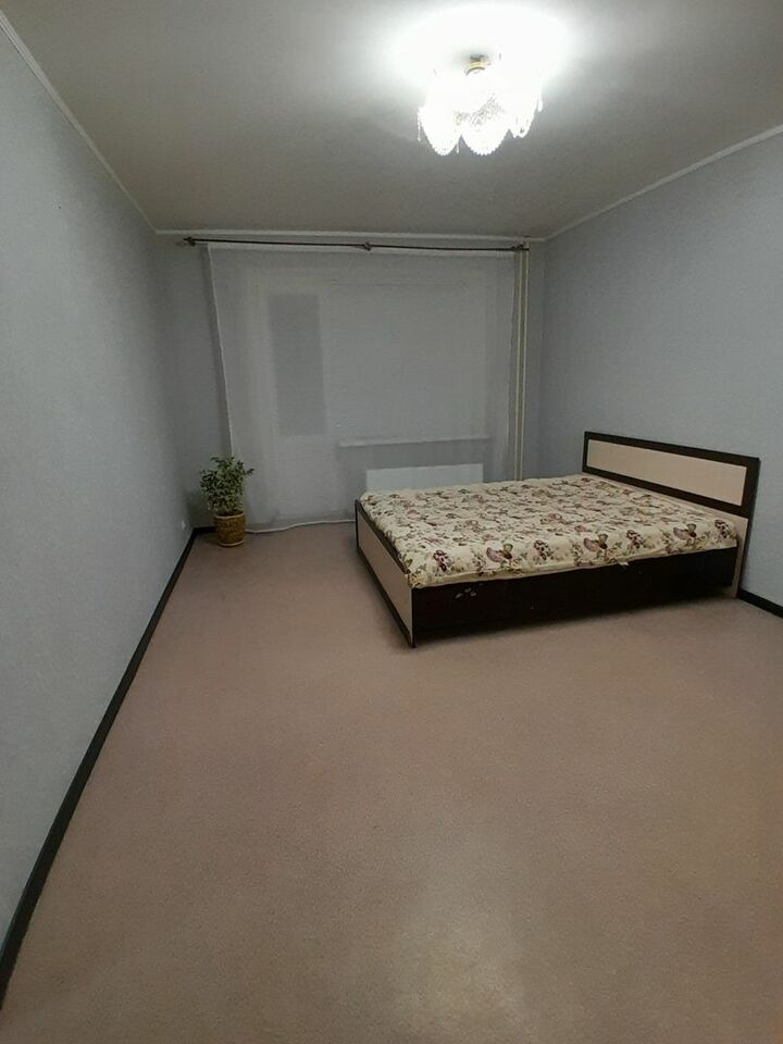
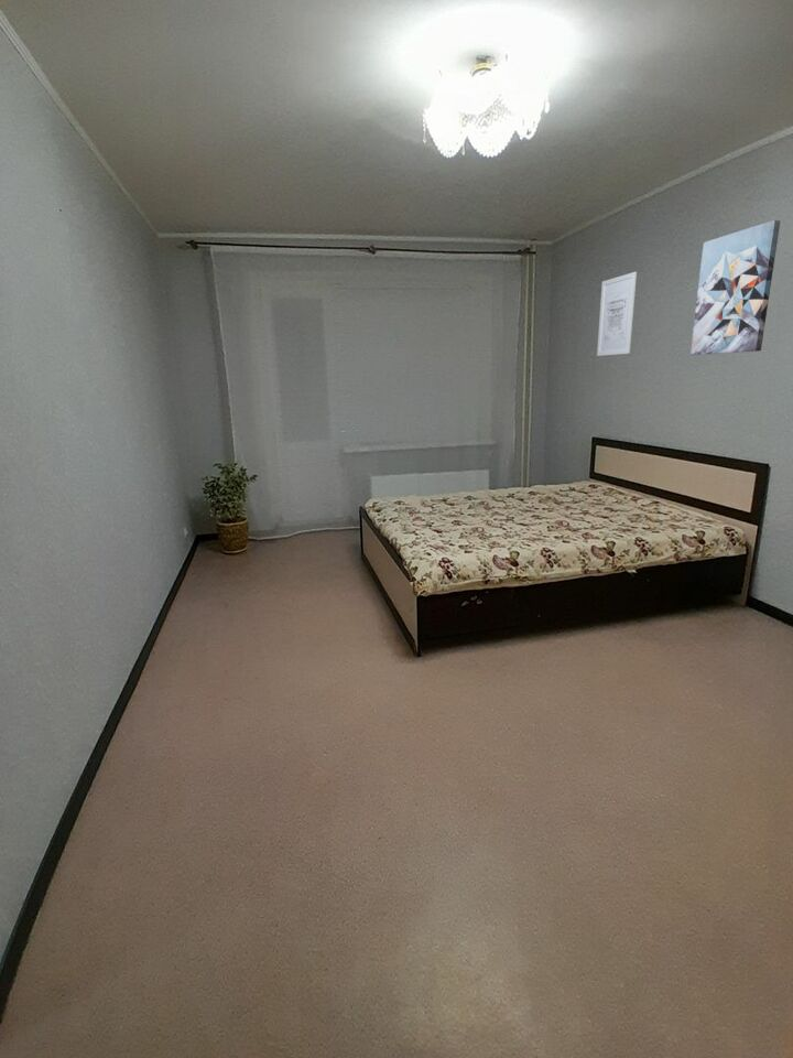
+ wall art [689,219,781,356]
+ wall art [596,271,638,357]
